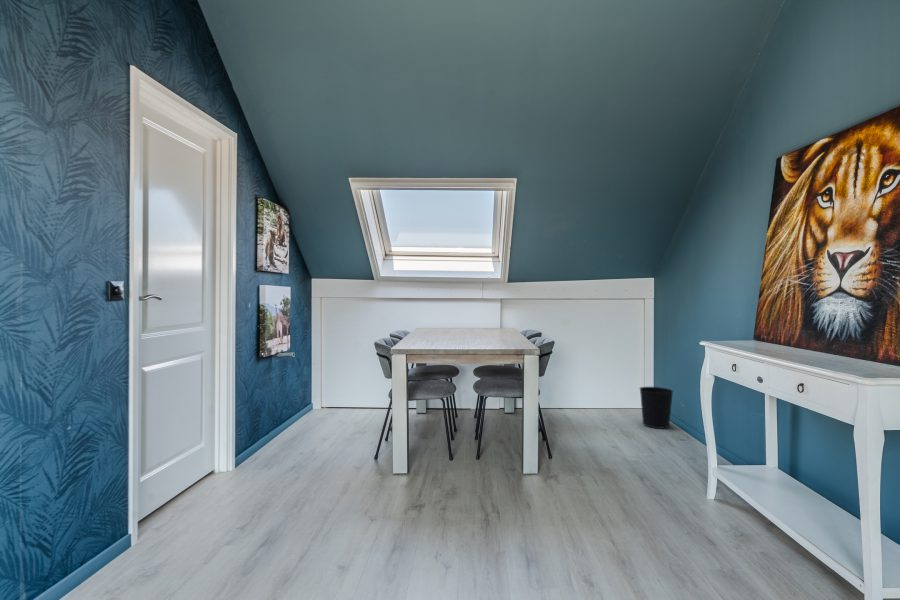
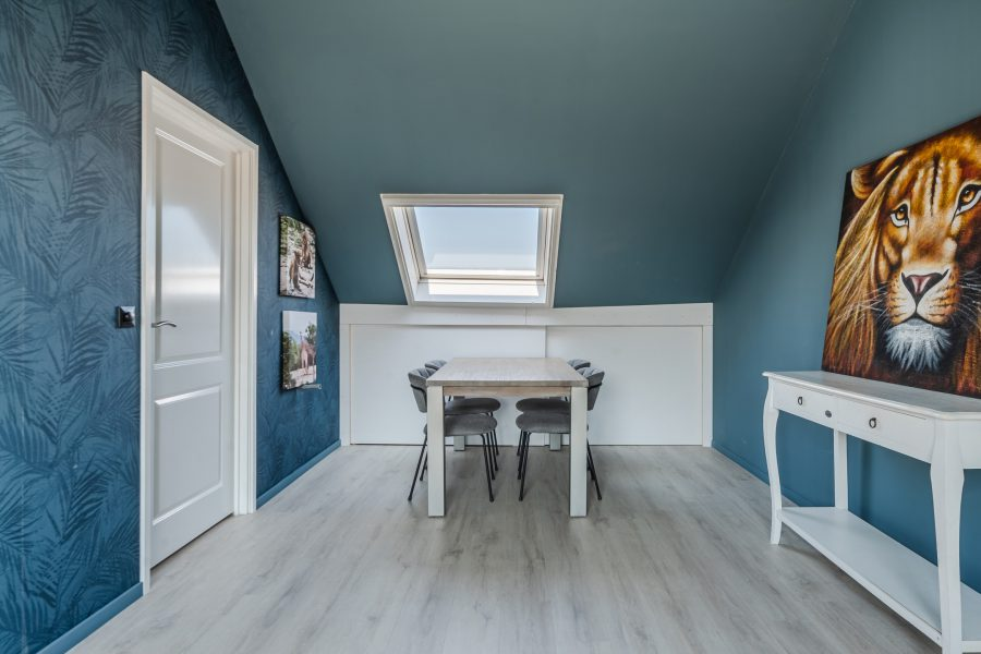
- wastebasket [638,386,674,430]
